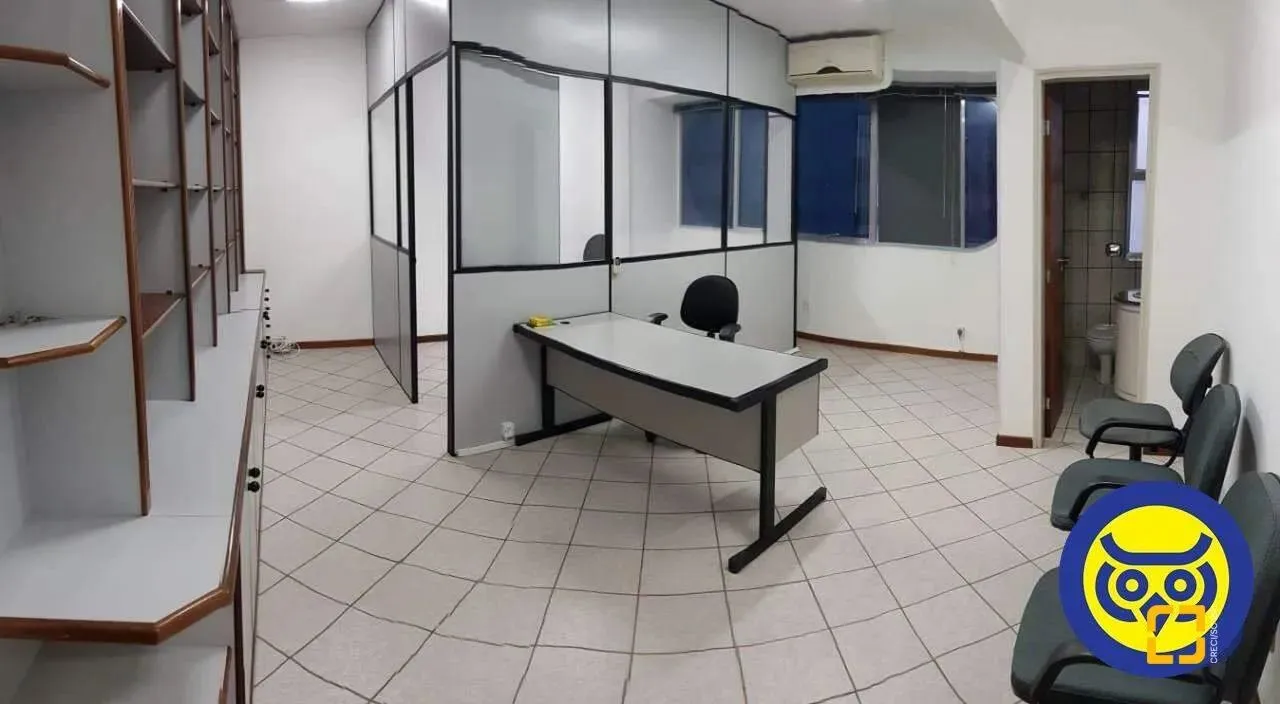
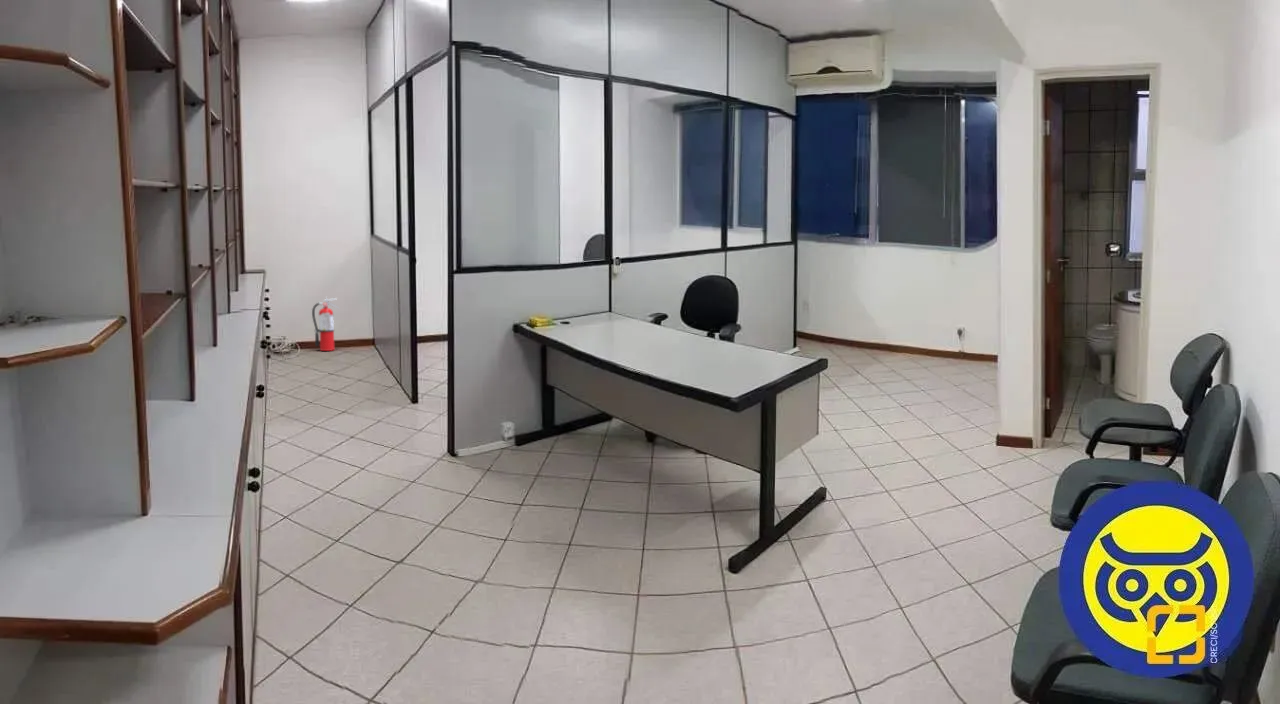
+ fire extinguisher [311,296,340,352]
